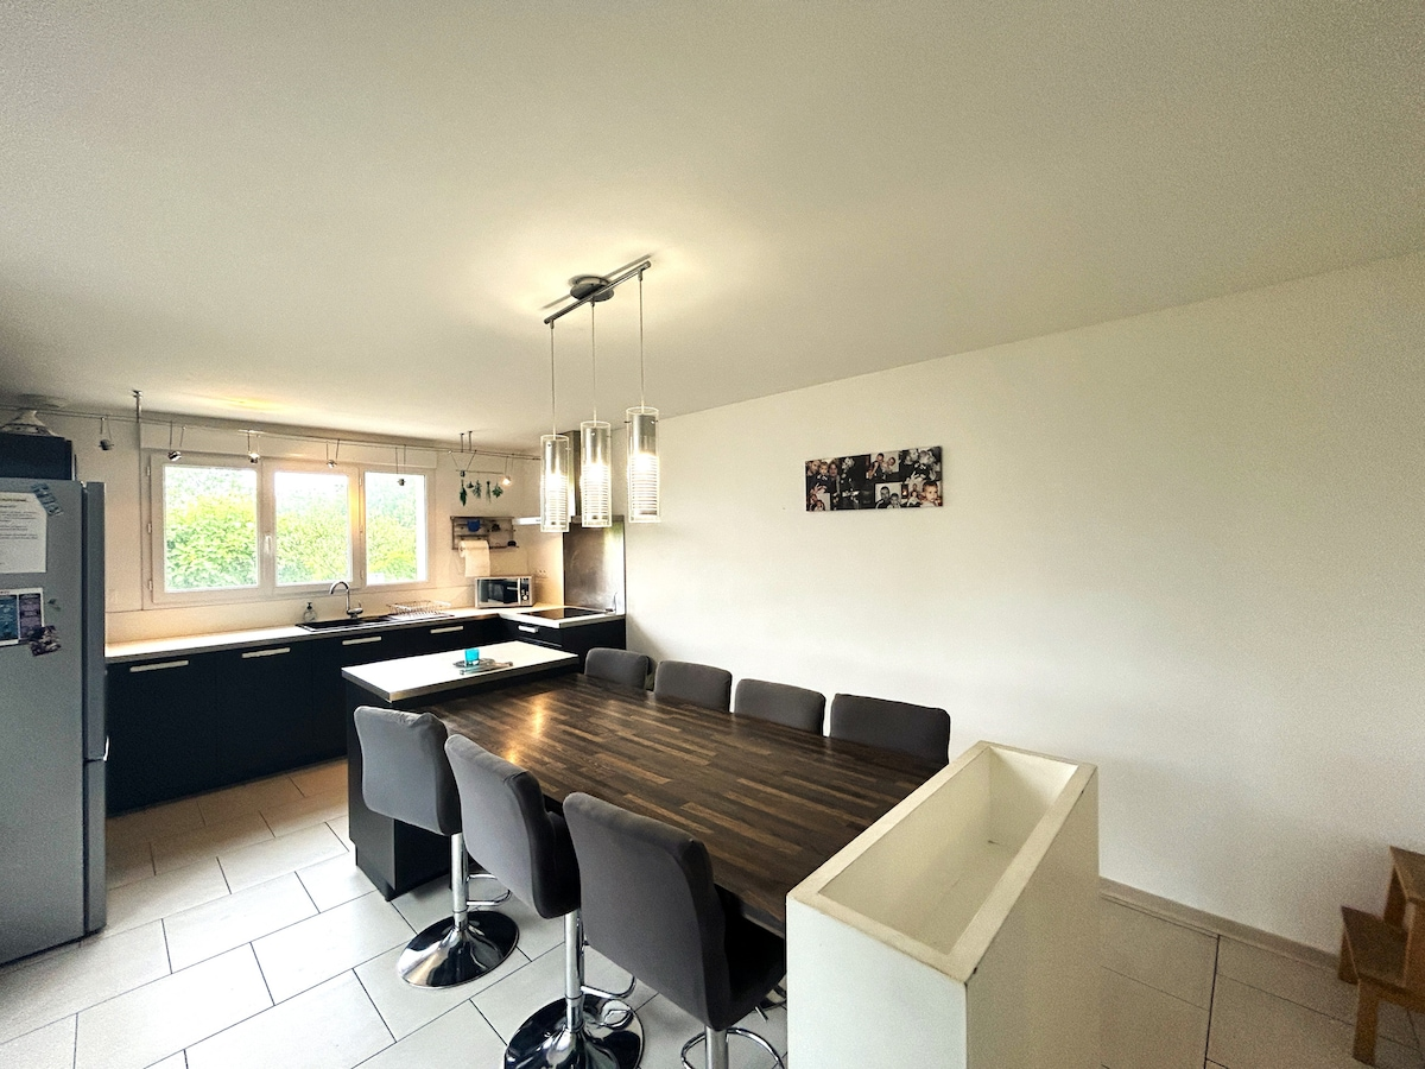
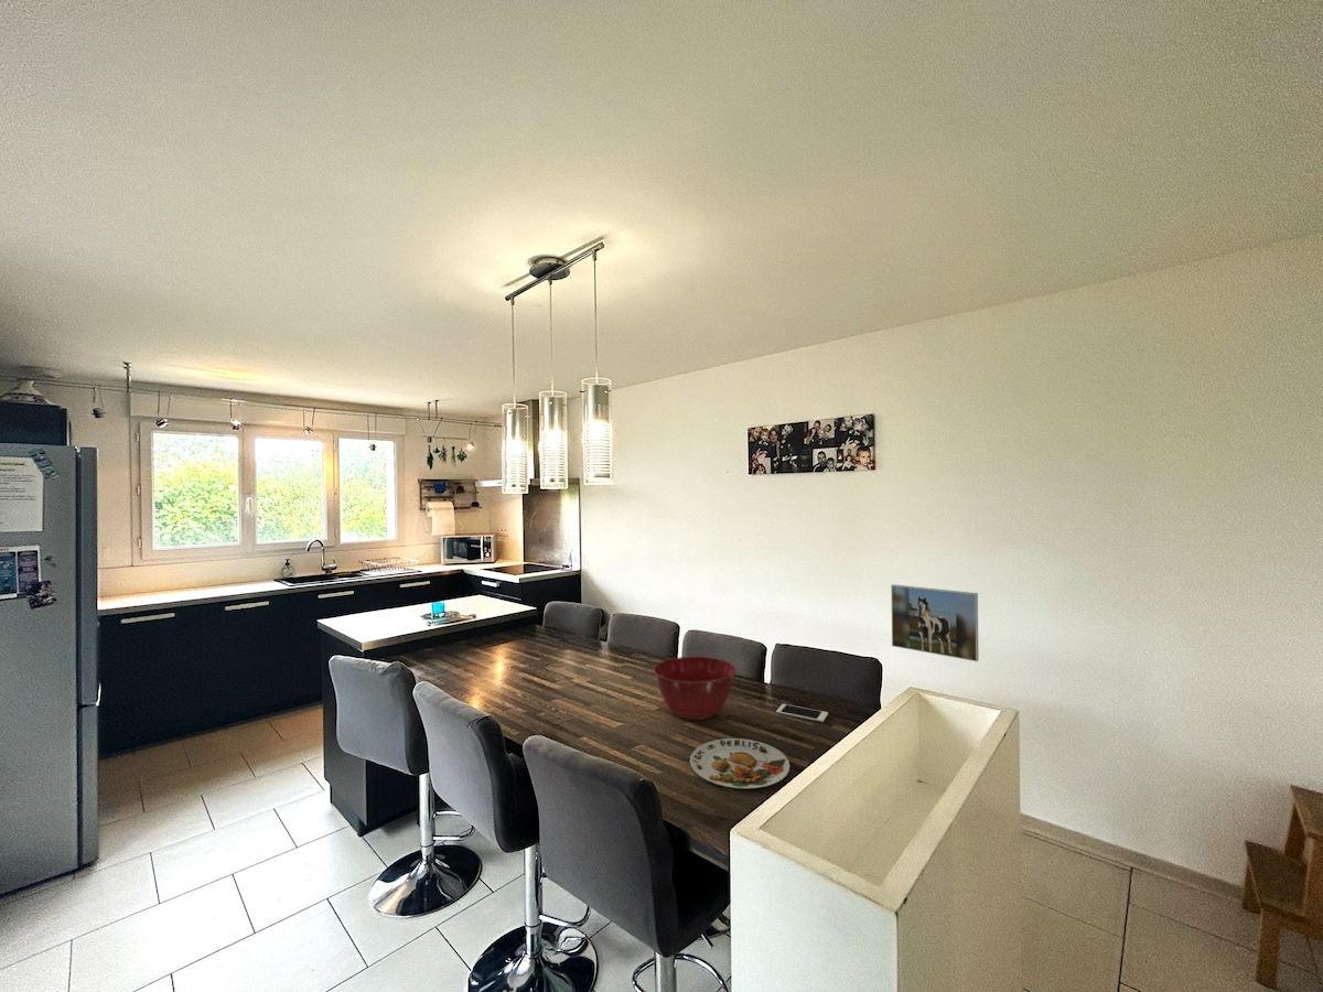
+ mixing bowl [653,656,738,721]
+ cell phone [775,703,829,723]
+ plate [689,737,790,789]
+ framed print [890,583,980,662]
